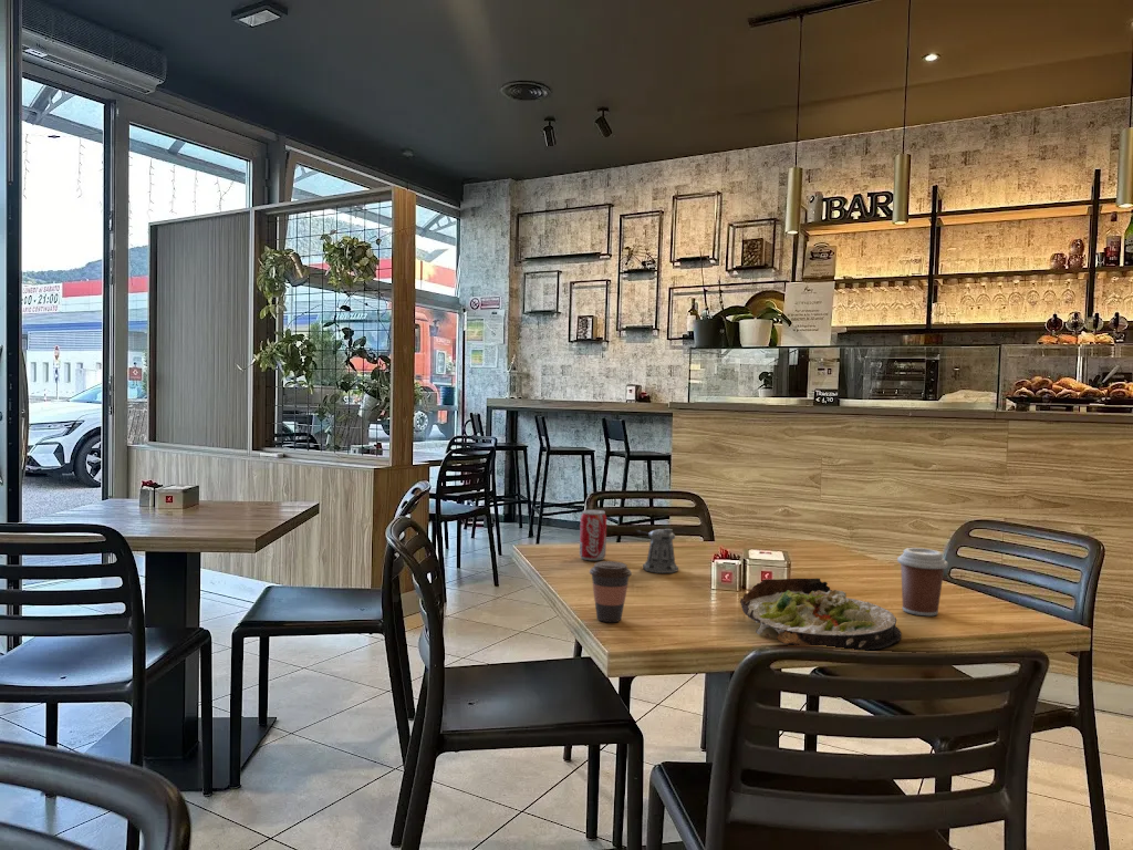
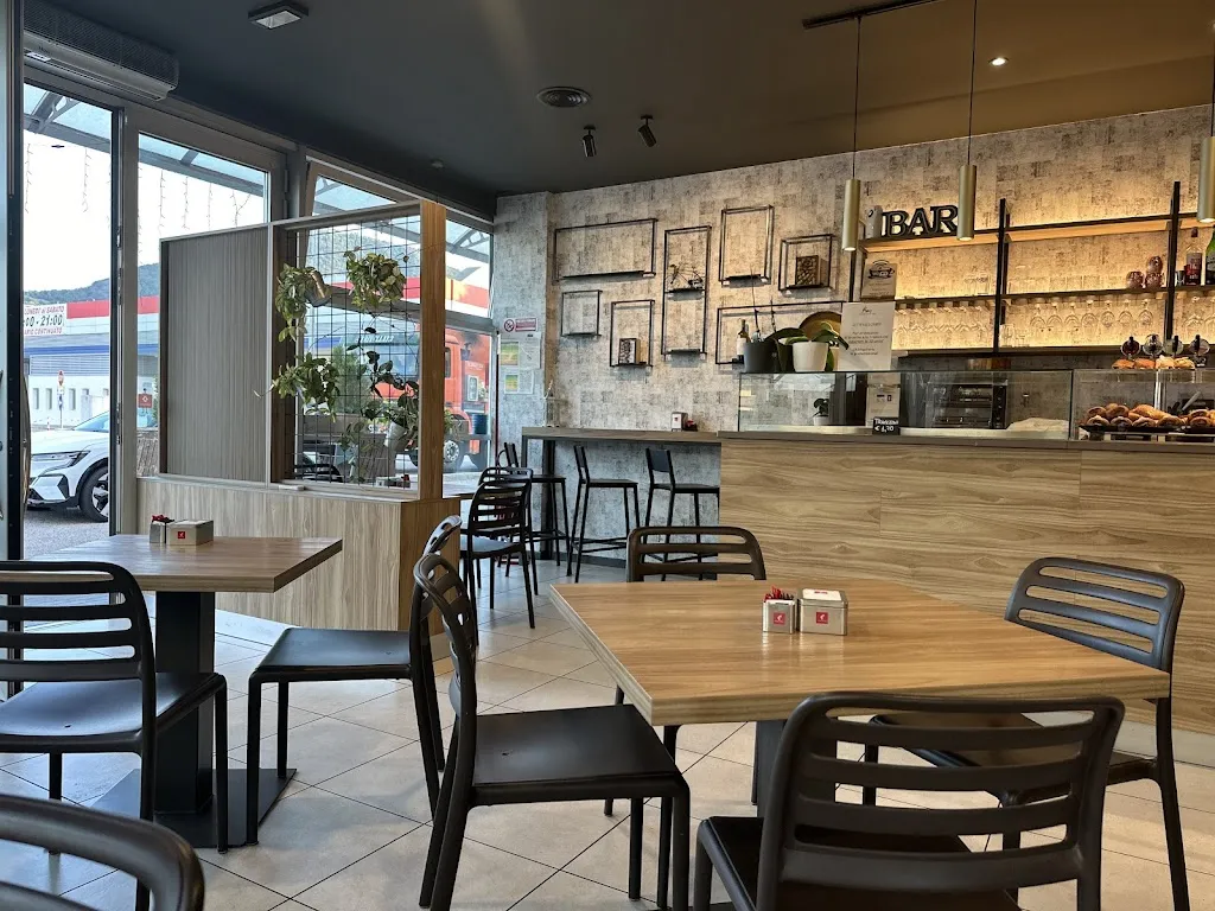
- coffee cup [589,560,633,623]
- coffee cup [896,547,949,618]
- pepper shaker [634,528,679,574]
- salad plate [739,578,903,651]
- beverage can [579,509,607,561]
